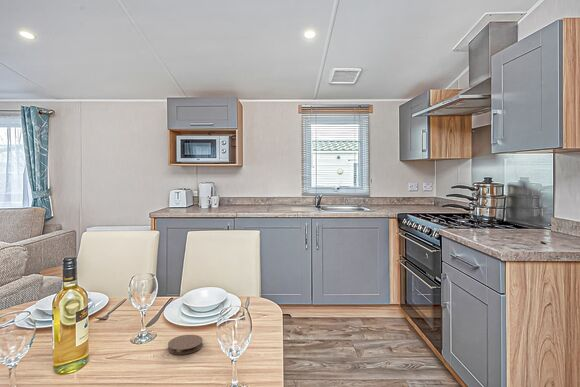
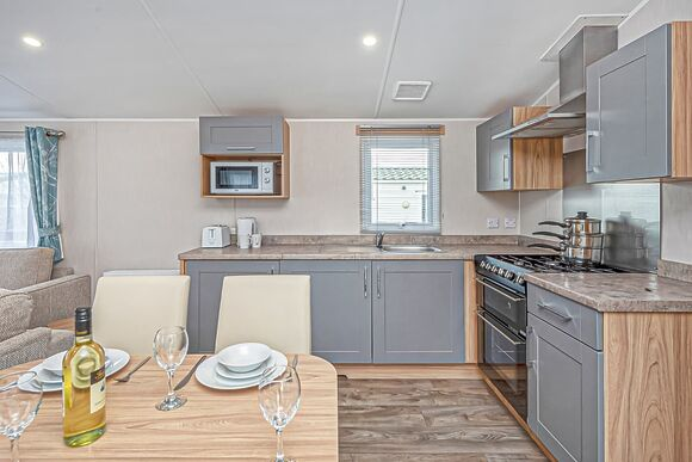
- coaster [167,334,204,355]
